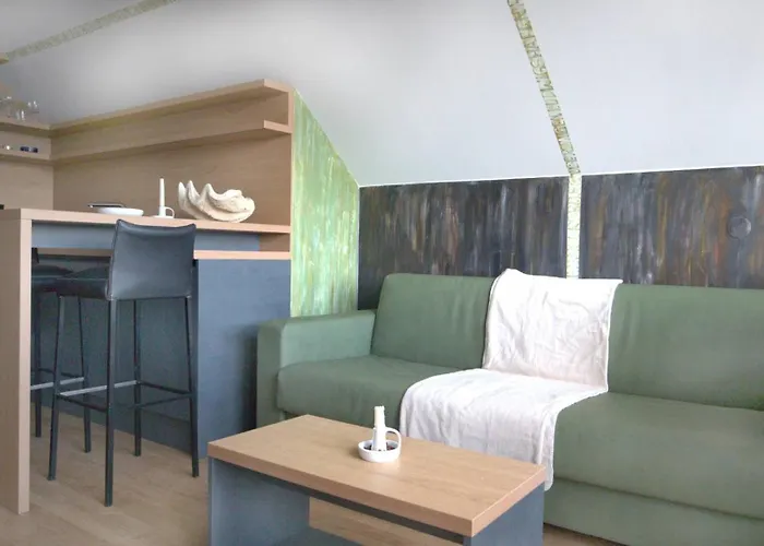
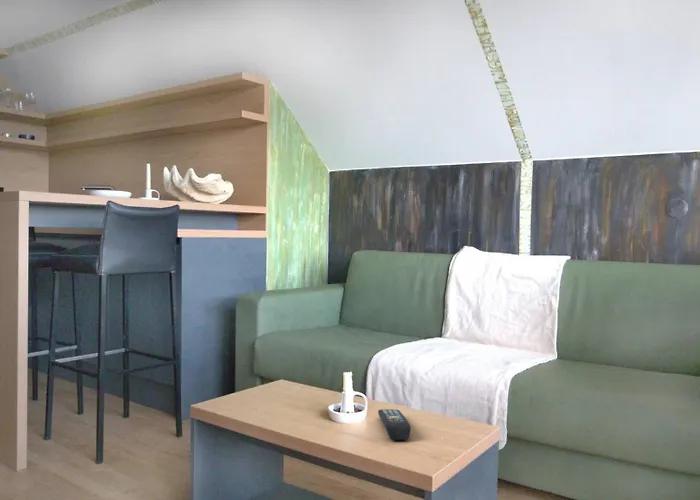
+ remote control [377,408,411,441]
